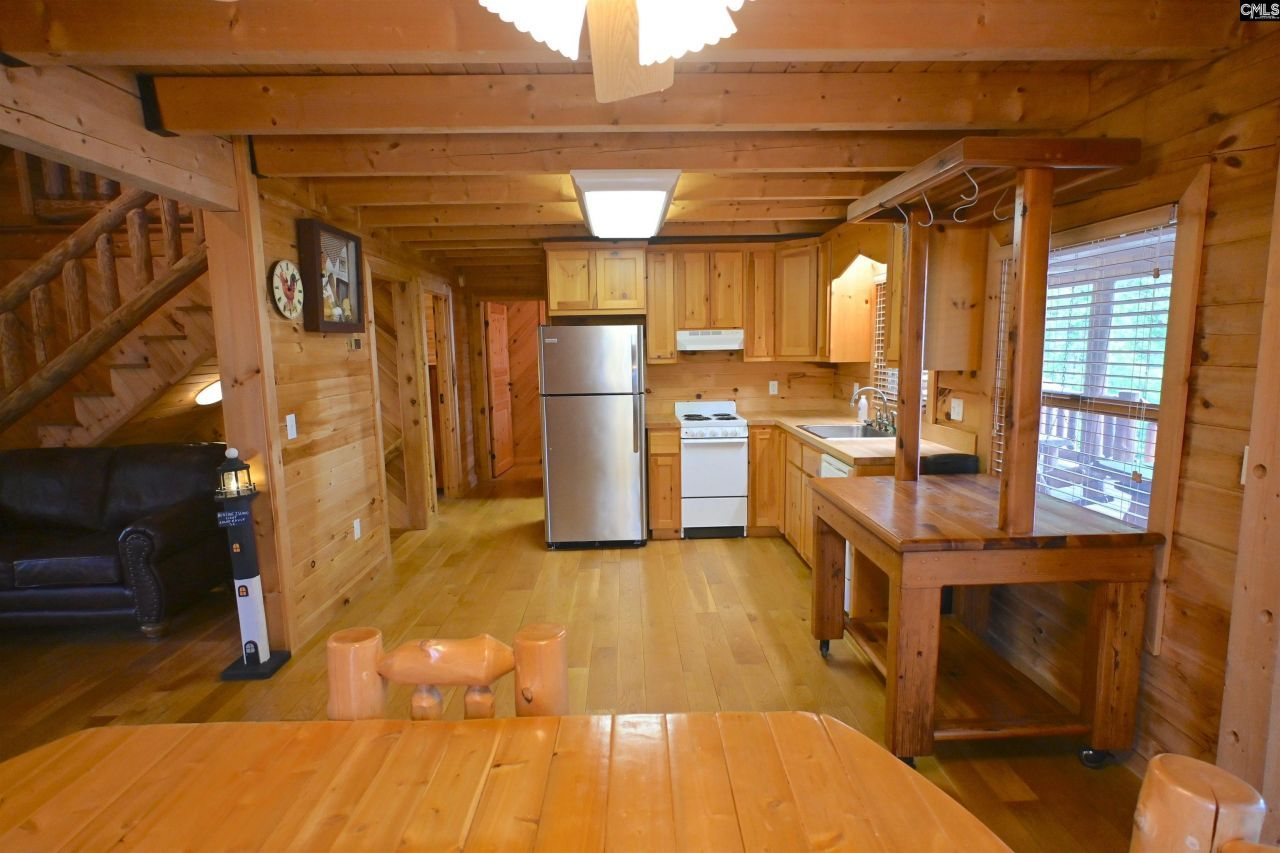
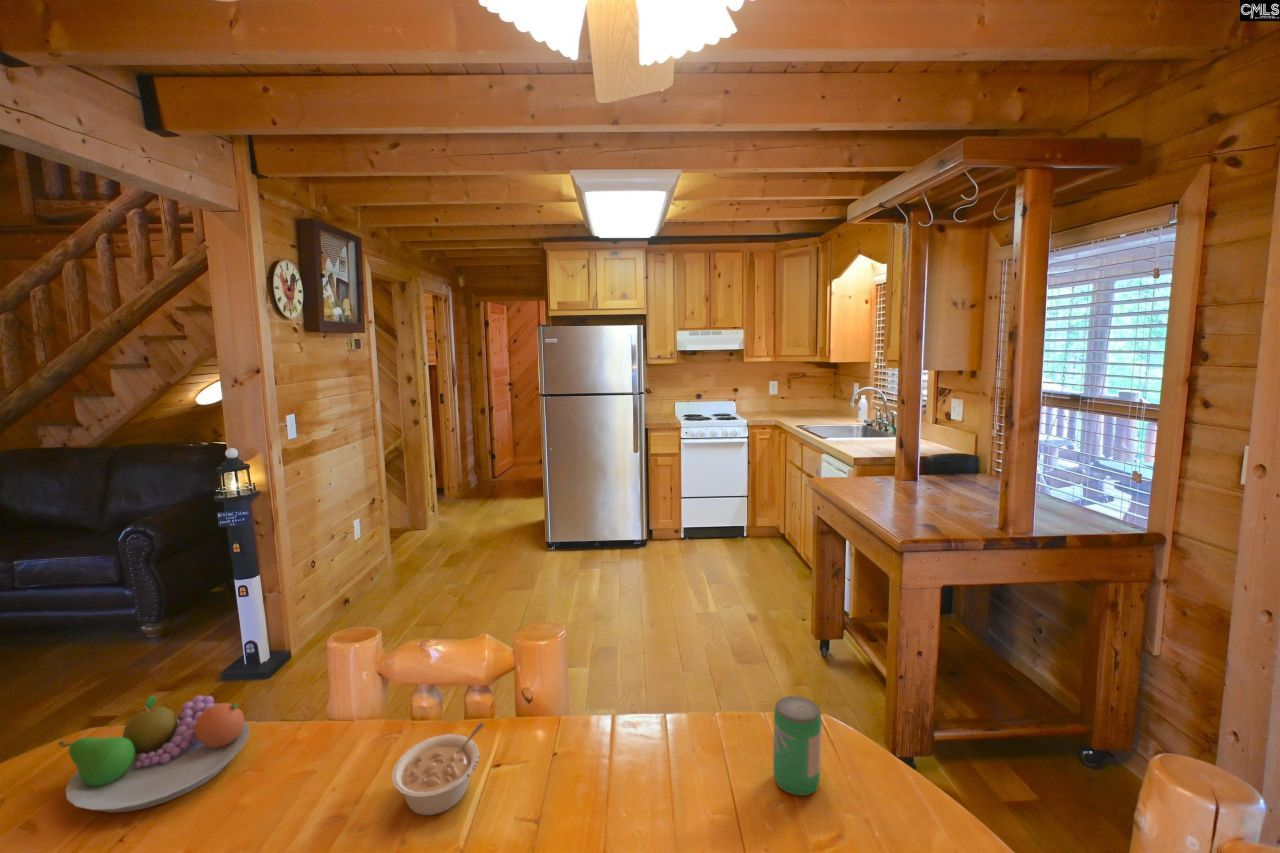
+ legume [391,722,485,816]
+ beverage can [772,695,822,797]
+ fruit bowl [58,694,251,813]
